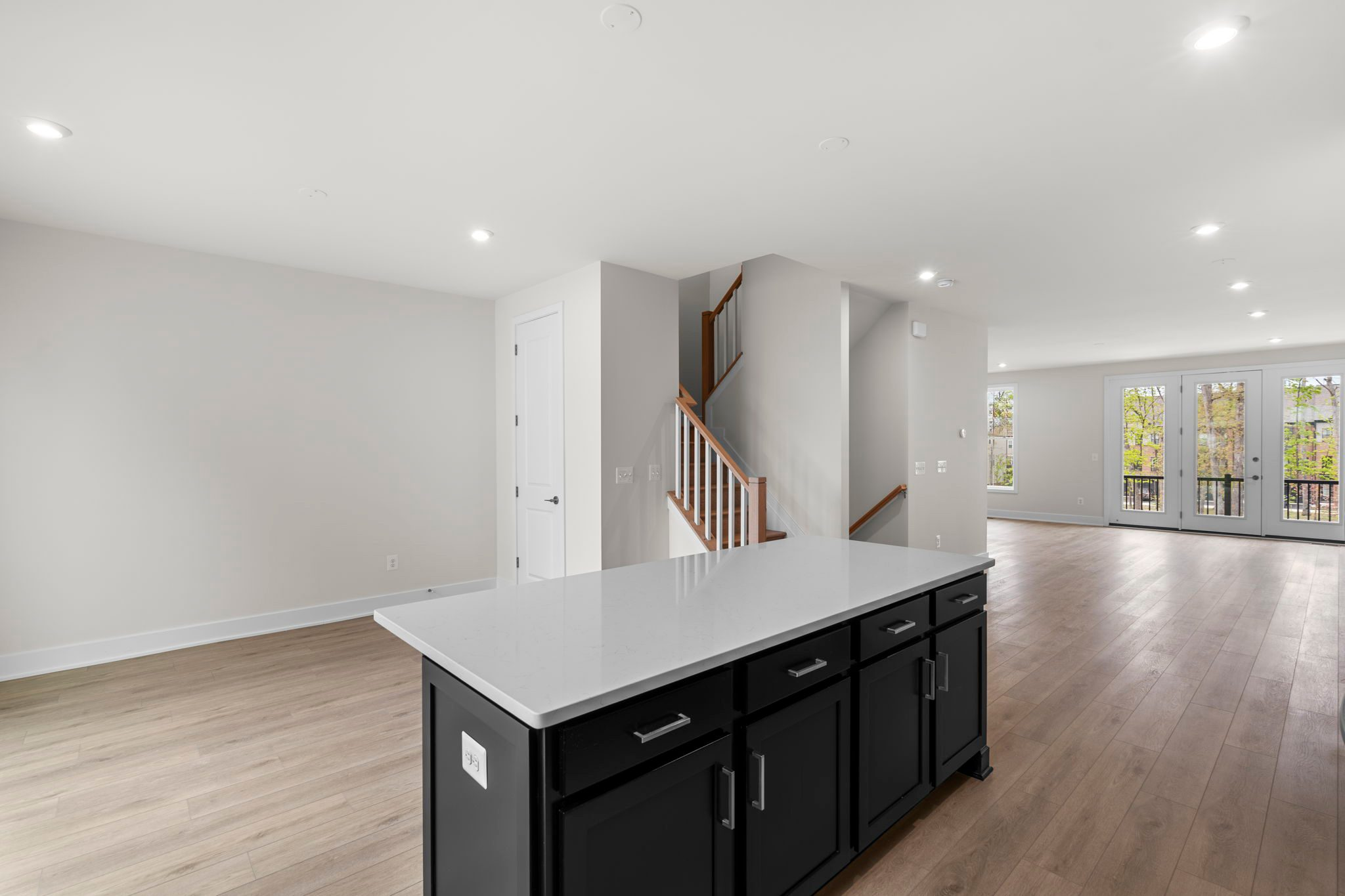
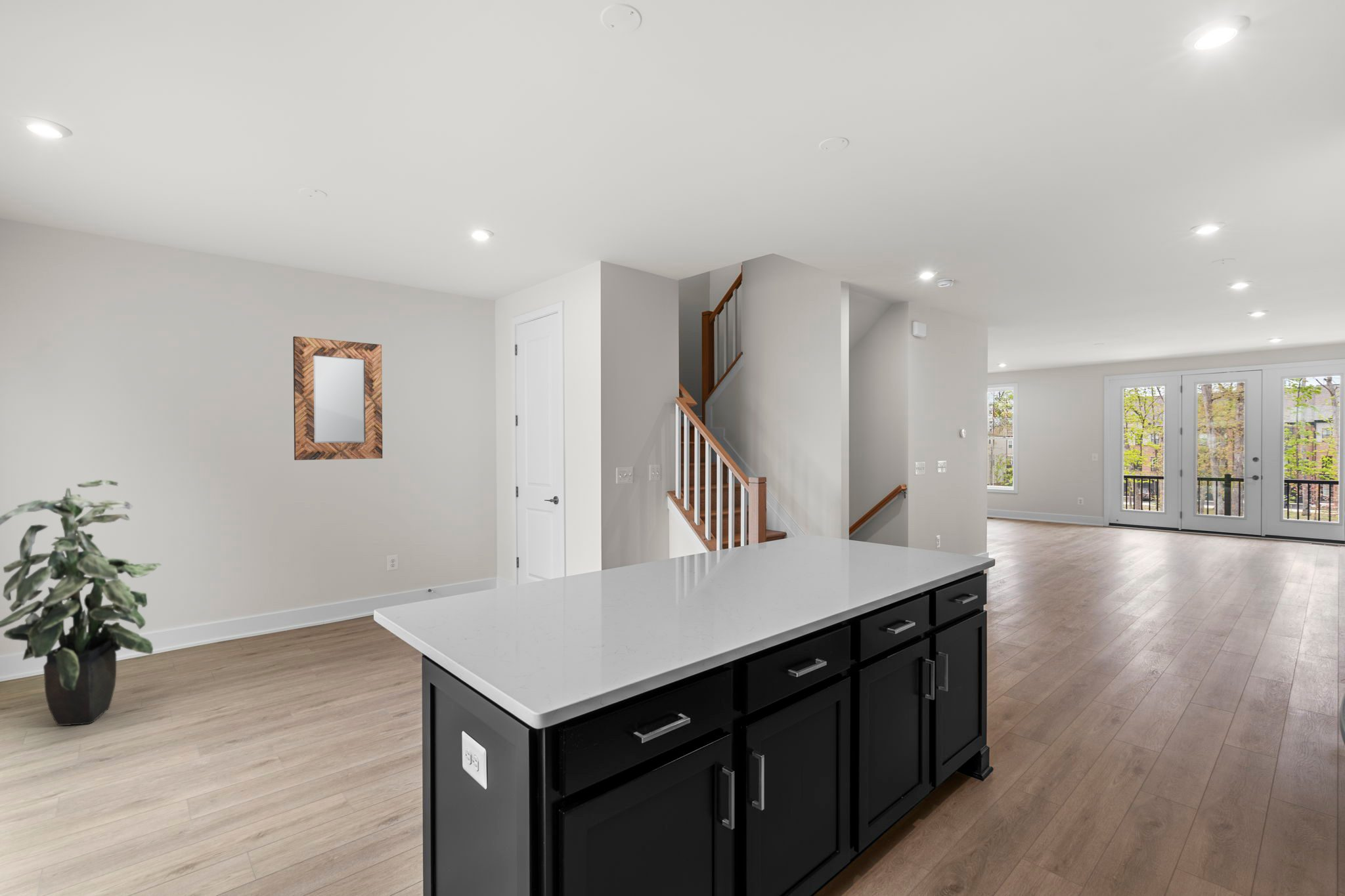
+ indoor plant [0,479,163,726]
+ home mirror [292,335,383,461]
